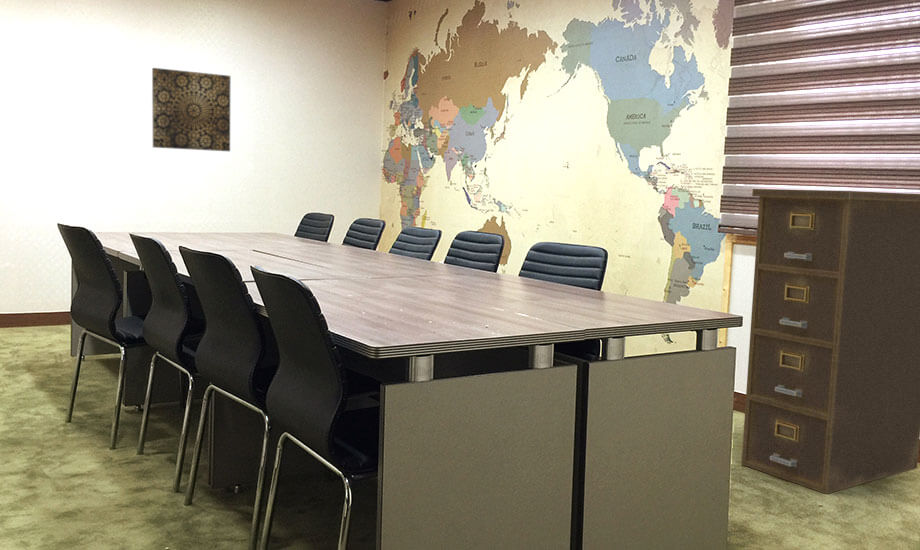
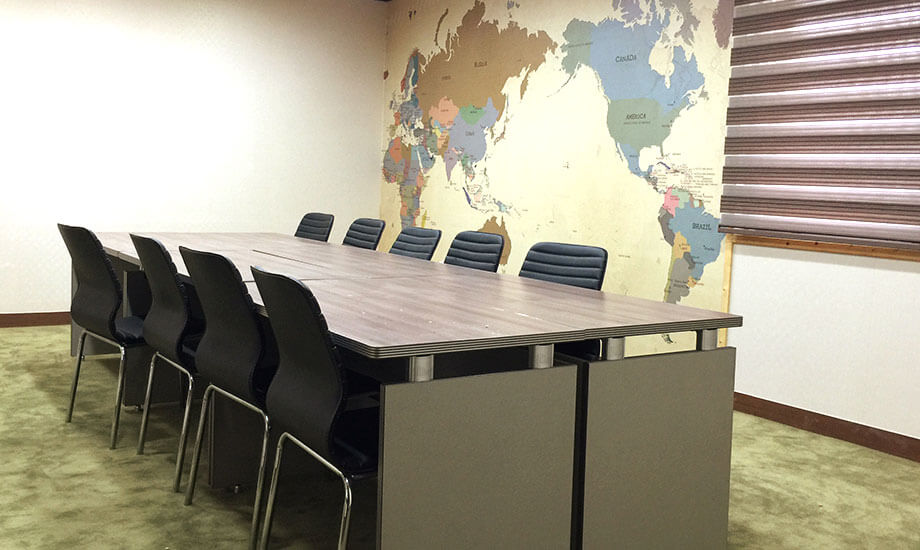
- wall art [151,67,231,152]
- filing cabinet [741,188,920,495]
